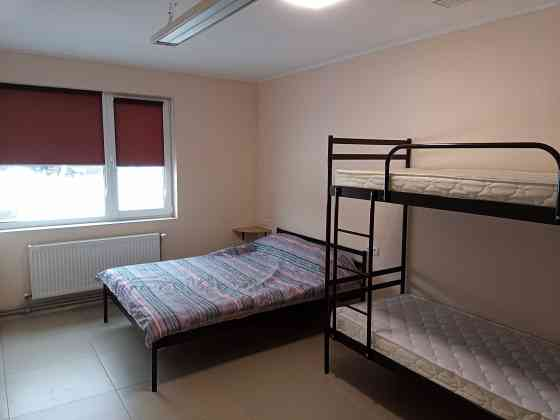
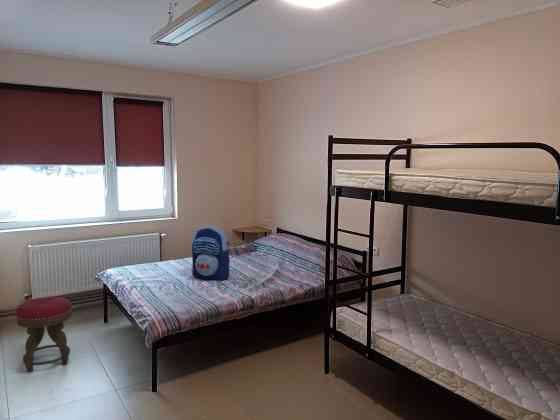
+ backpack [191,225,231,281]
+ stool [15,296,73,373]
